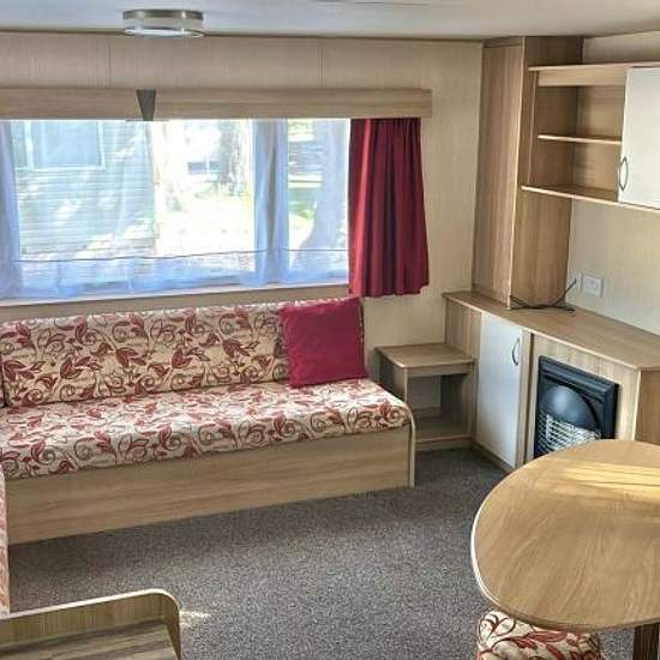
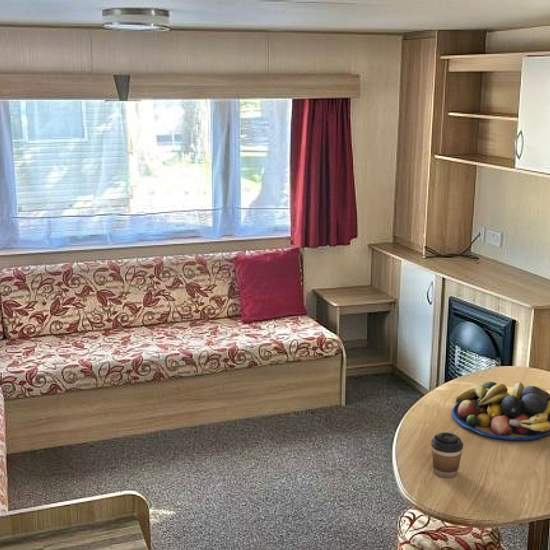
+ coffee cup [430,431,464,479]
+ fruit bowl [451,381,550,441]
